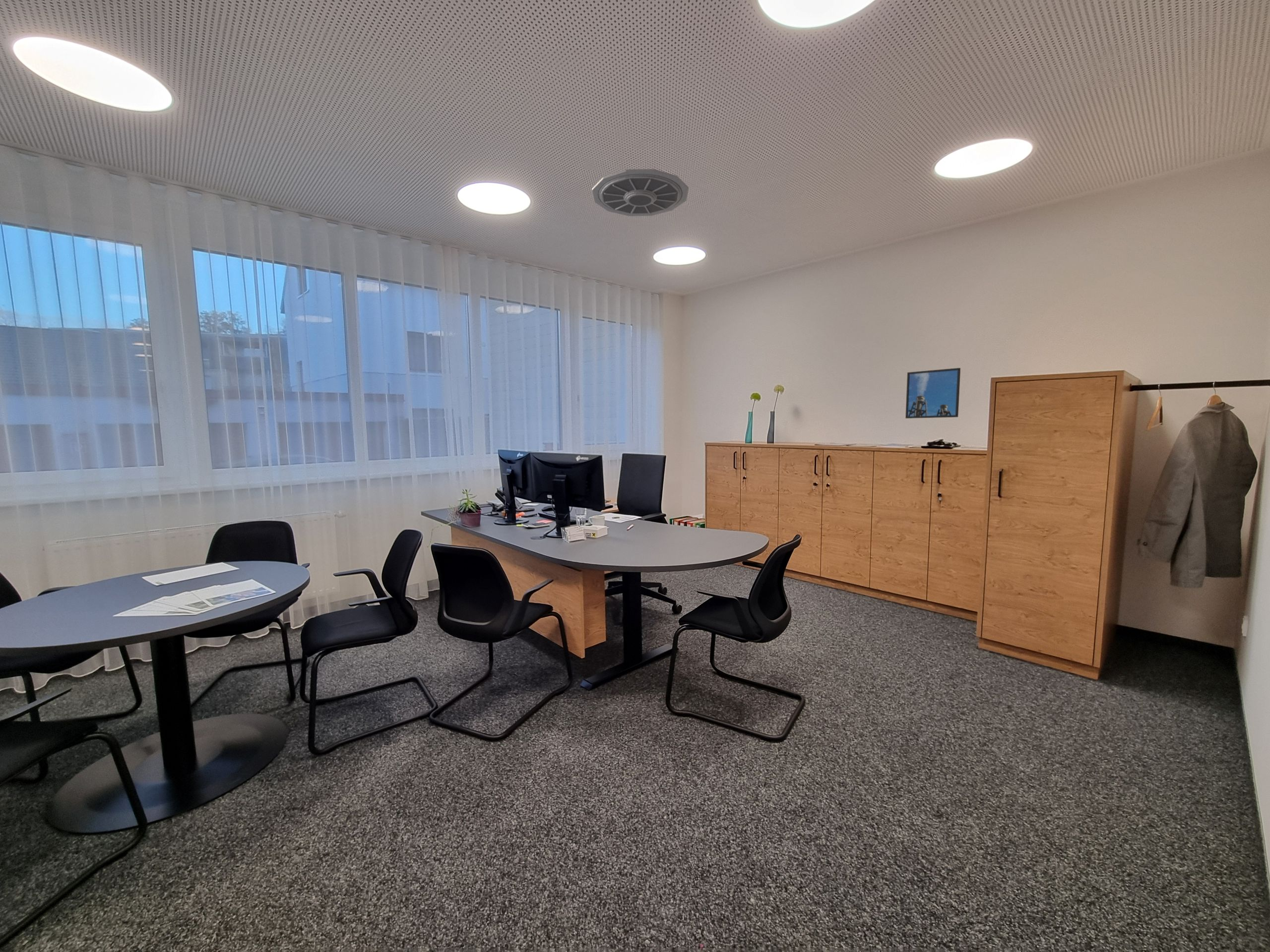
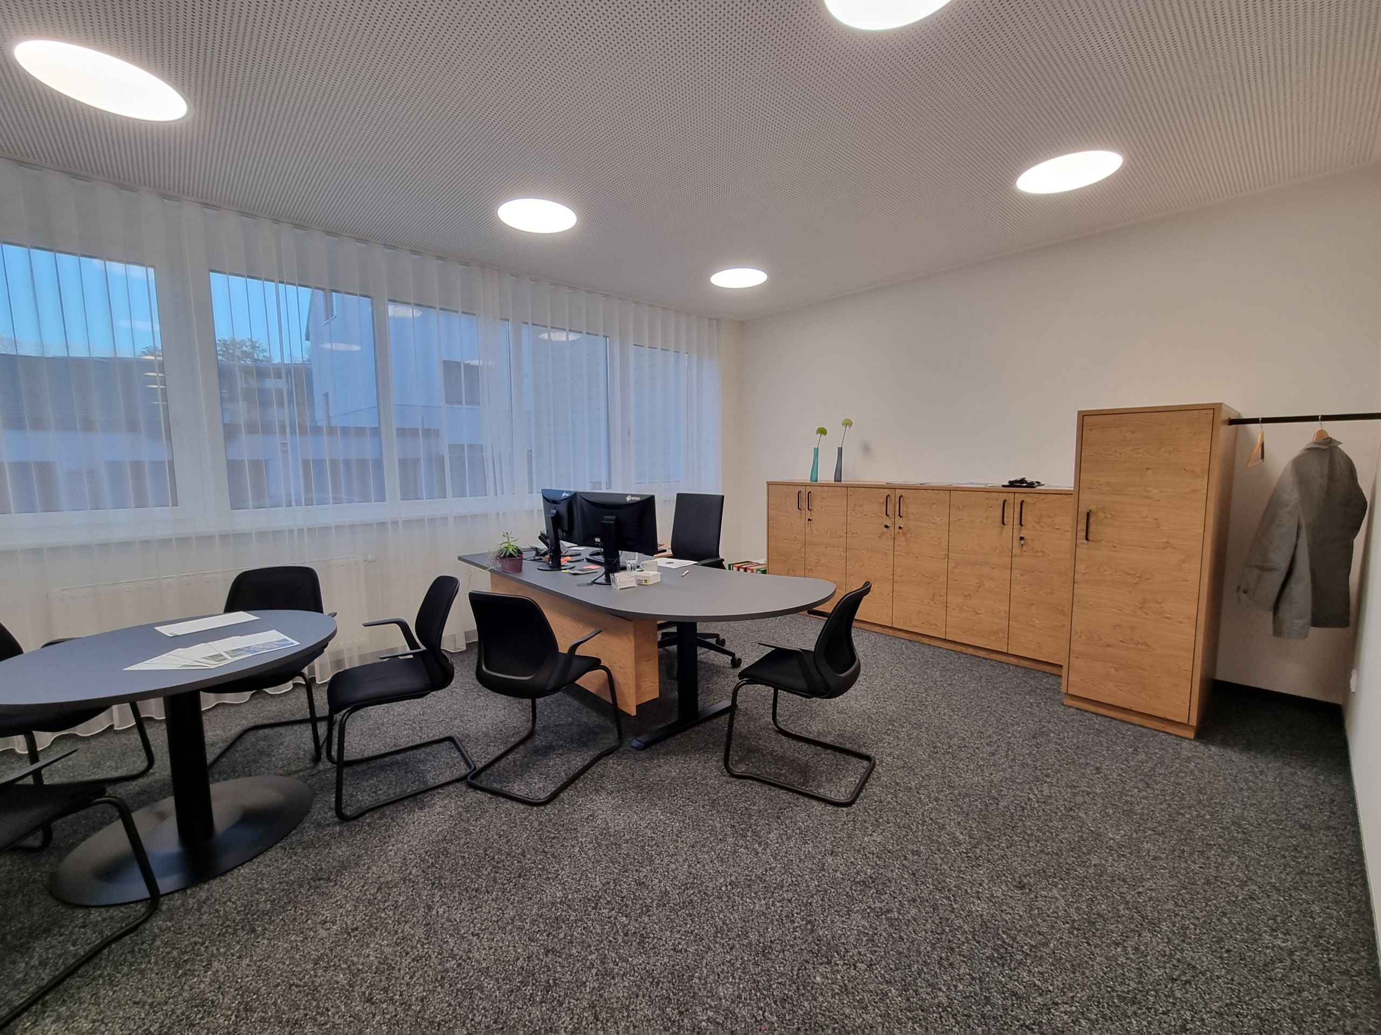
- ceiling vent [591,169,689,217]
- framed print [905,367,961,419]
